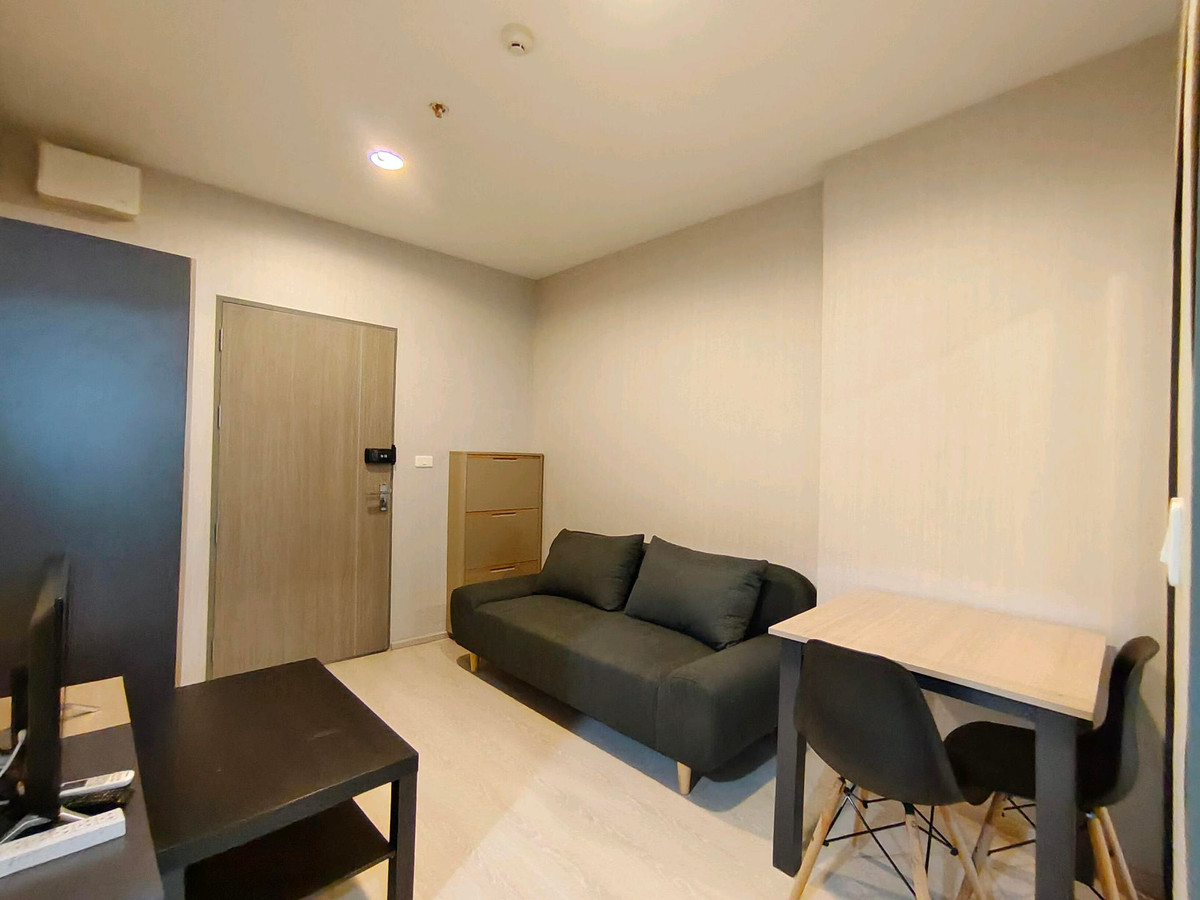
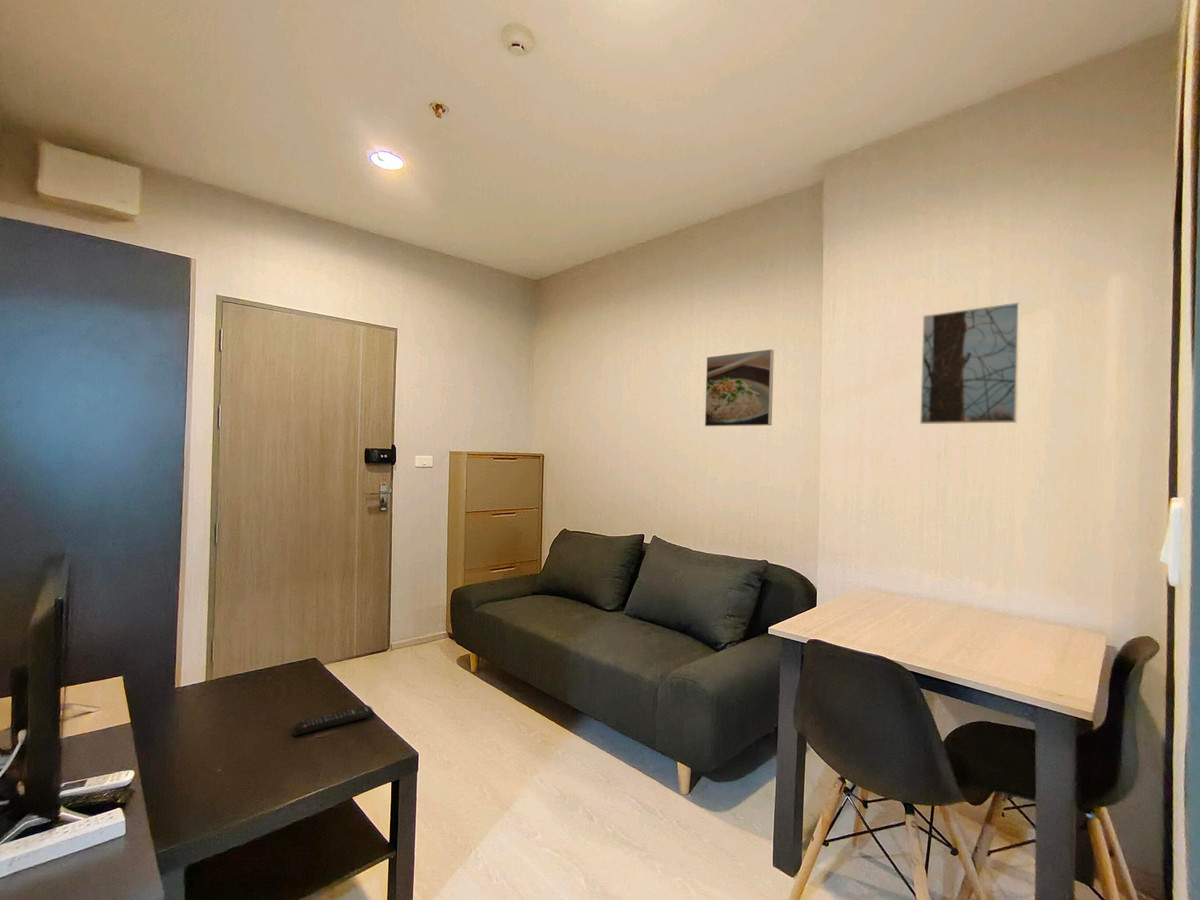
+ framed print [704,348,775,427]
+ remote control [292,704,376,737]
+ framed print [919,301,1021,425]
